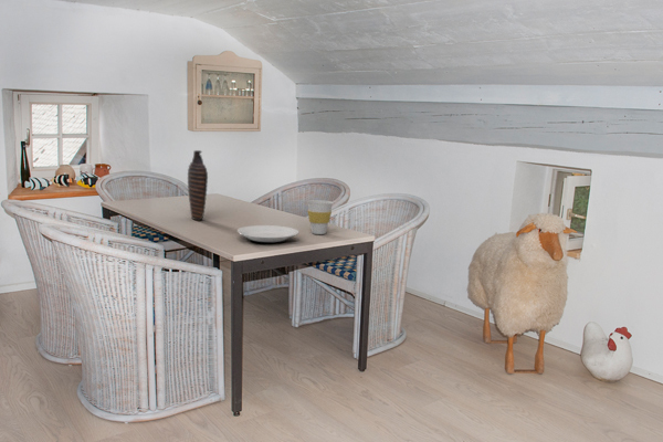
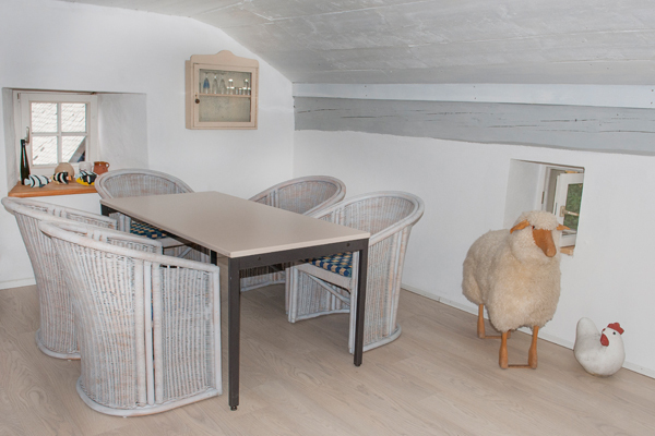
- plate [236,224,299,245]
- cup [306,199,334,235]
- decorative vase [187,149,209,221]
